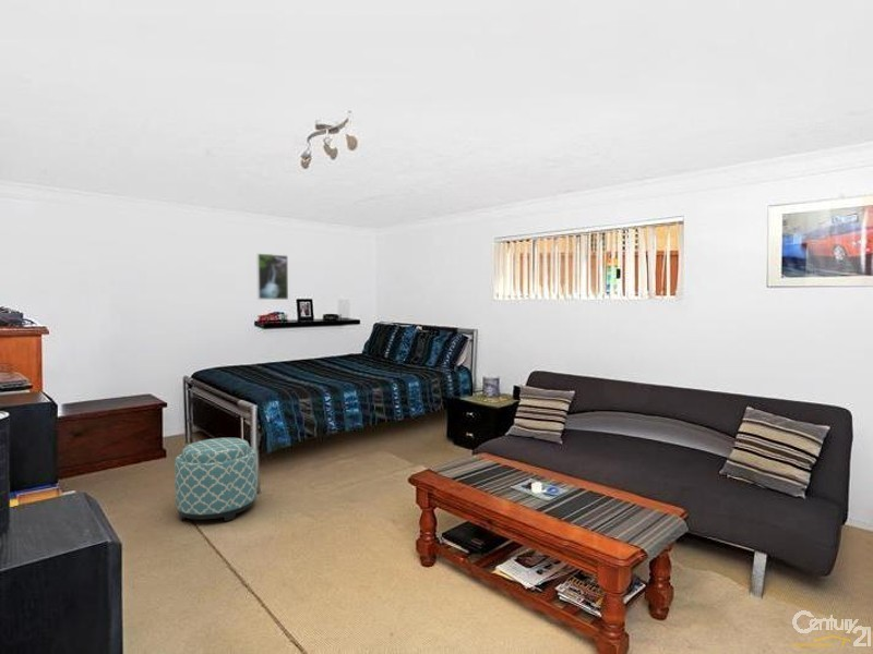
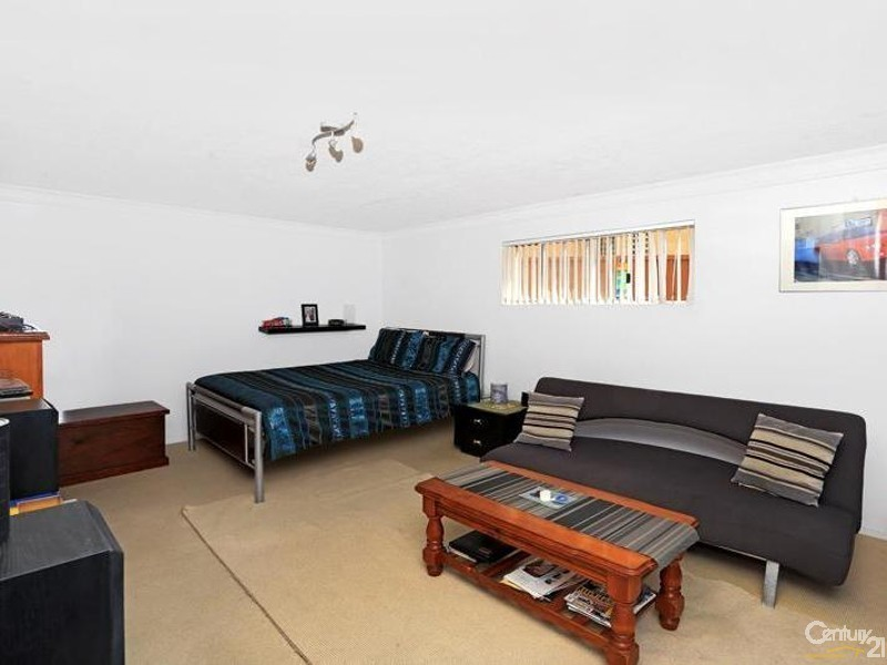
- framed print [255,252,289,301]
- ottoman [174,437,258,522]
